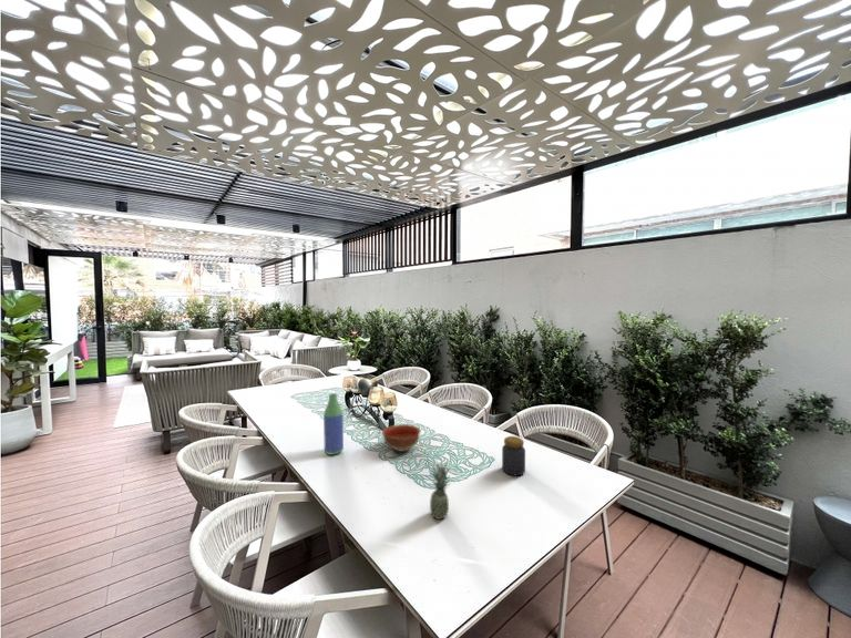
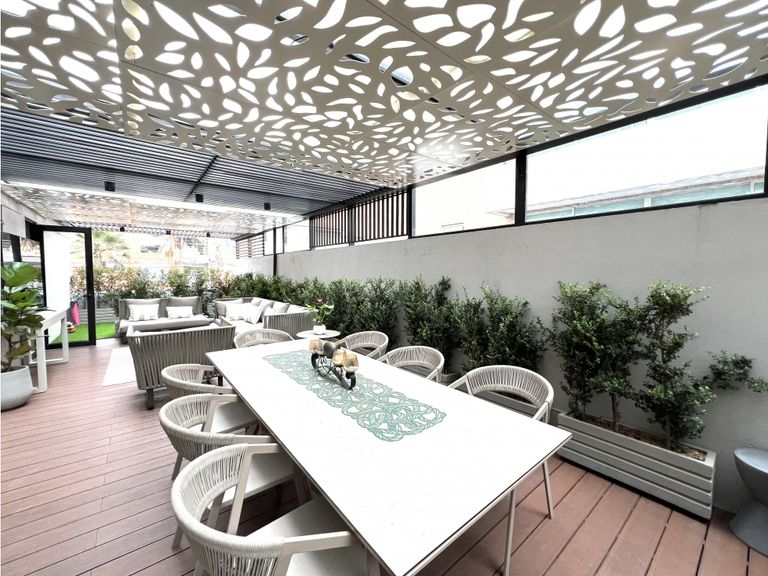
- jar [501,435,526,476]
- fruit [429,459,453,521]
- bowl [381,423,422,453]
- bottle [322,392,345,456]
